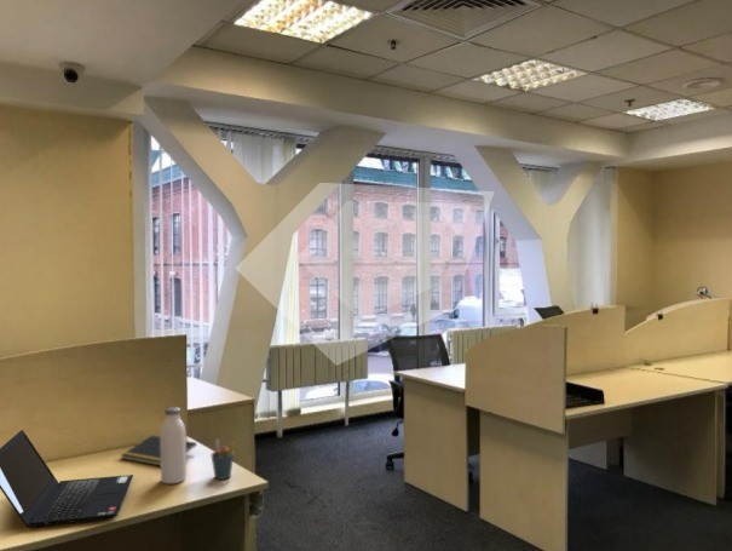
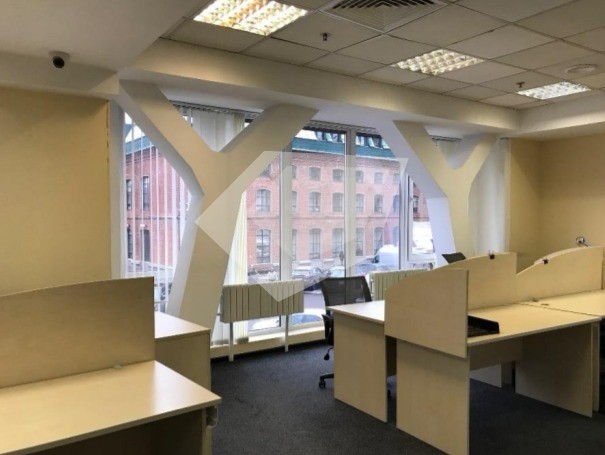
- laptop computer [0,429,134,530]
- pen holder [209,437,236,481]
- notepad [120,435,198,467]
- water bottle [158,406,188,484]
